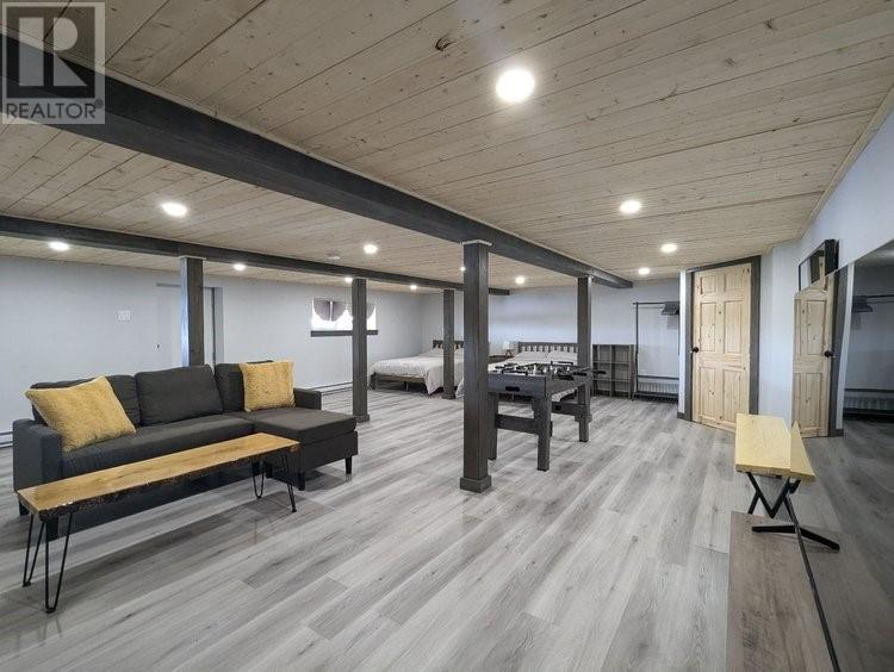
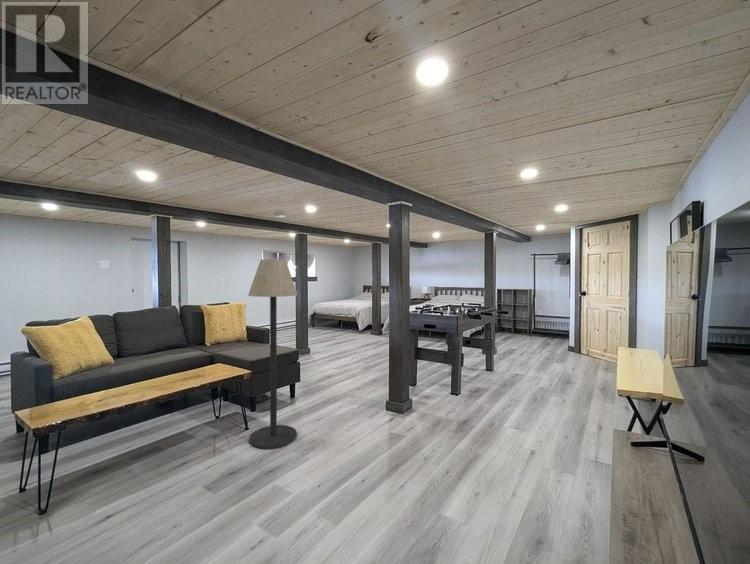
+ floor lamp [247,258,299,450]
